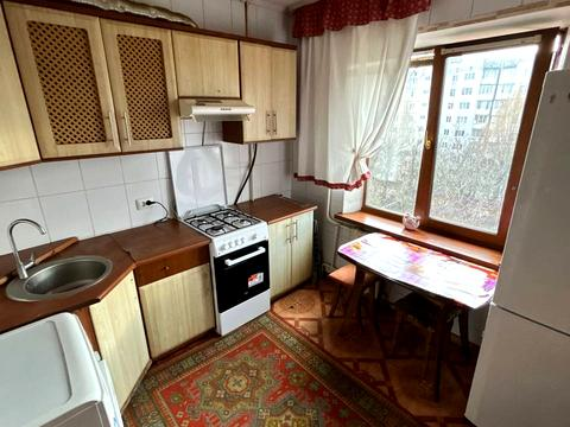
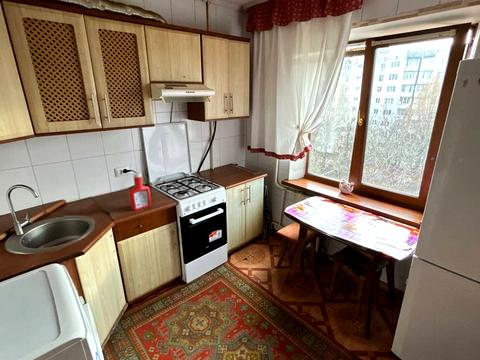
+ soap bottle [128,172,152,211]
